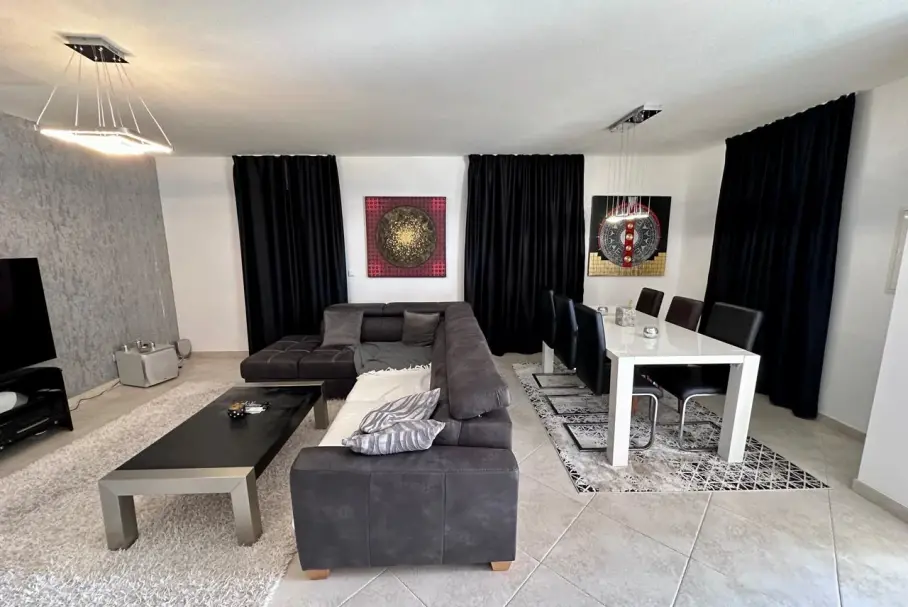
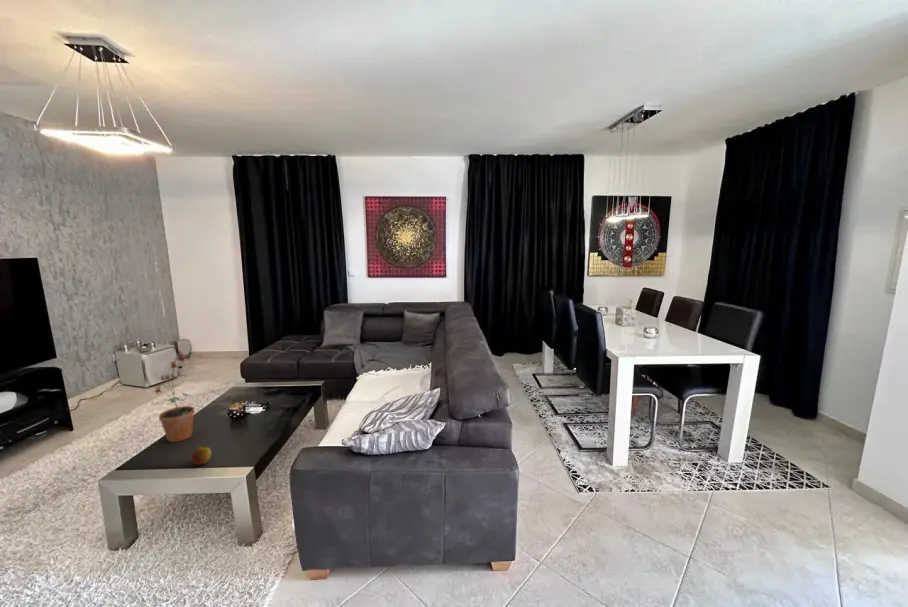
+ potted plant [154,352,196,443]
+ apple [191,446,212,466]
